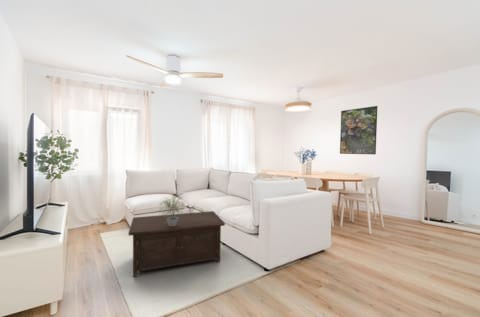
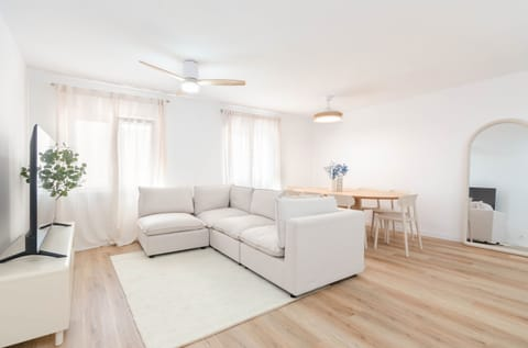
- cabinet [128,210,226,278]
- potted plant [157,193,185,226]
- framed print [339,105,378,155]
